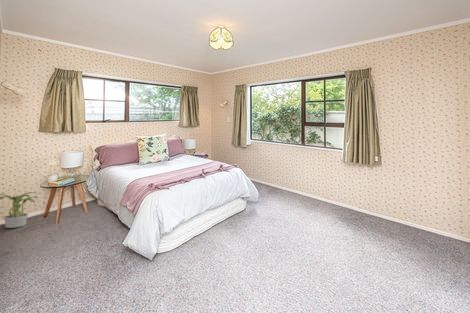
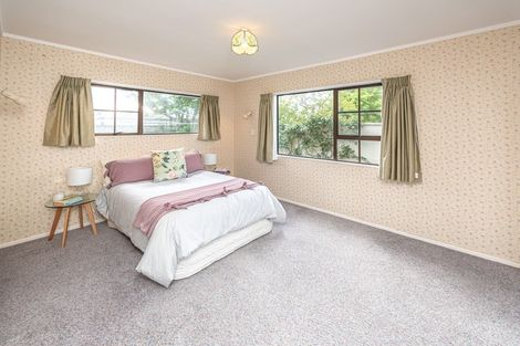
- potted plant [0,191,38,229]
